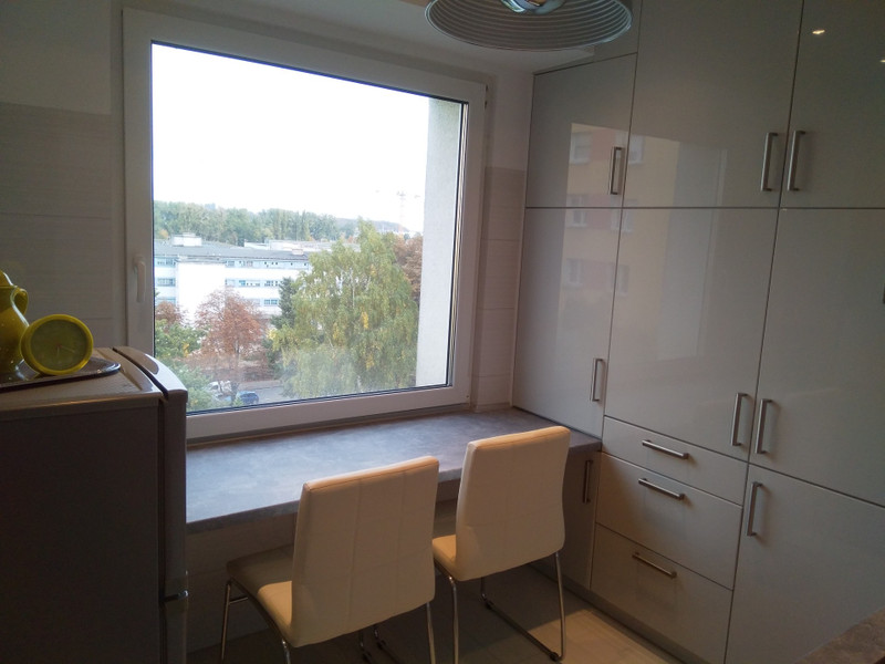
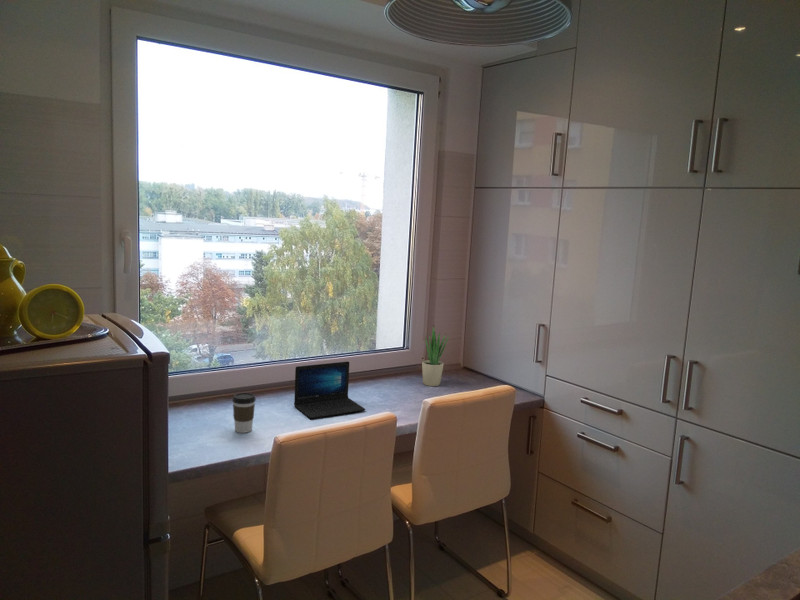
+ laptop [293,361,366,419]
+ coffee cup [231,392,257,434]
+ potted plant [421,324,450,387]
